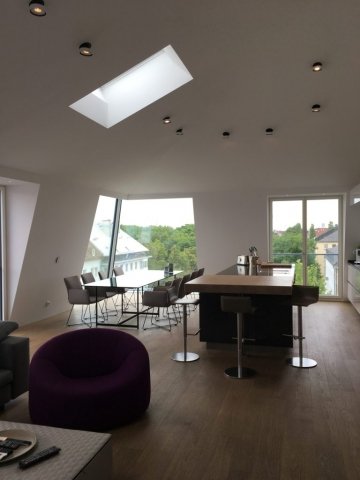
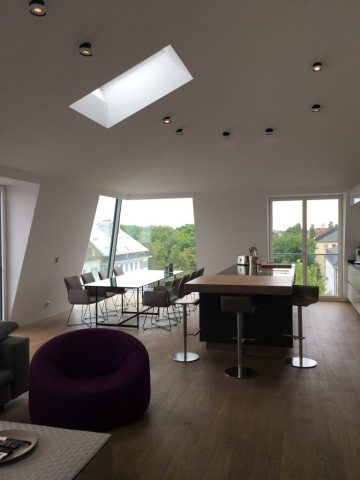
- remote control [17,445,62,469]
